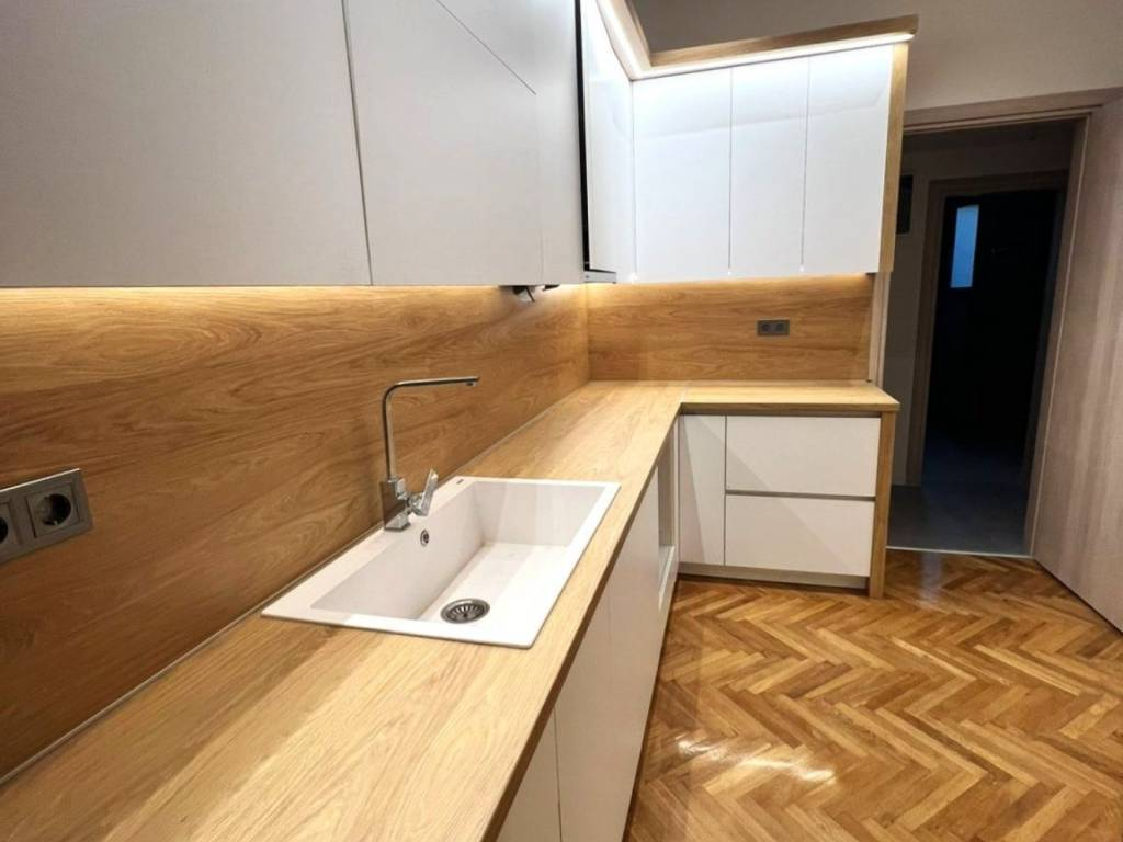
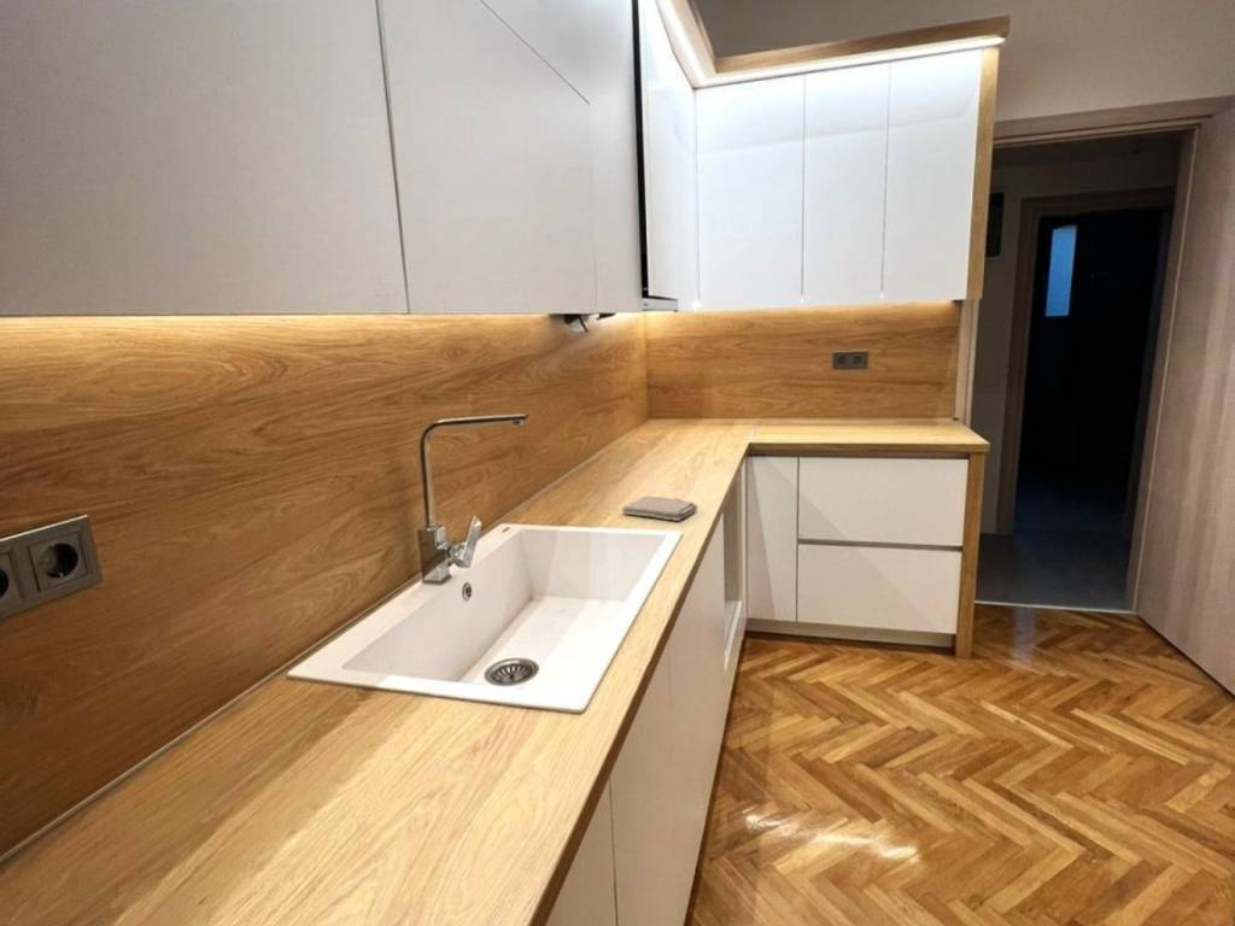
+ washcloth [621,494,700,522]
